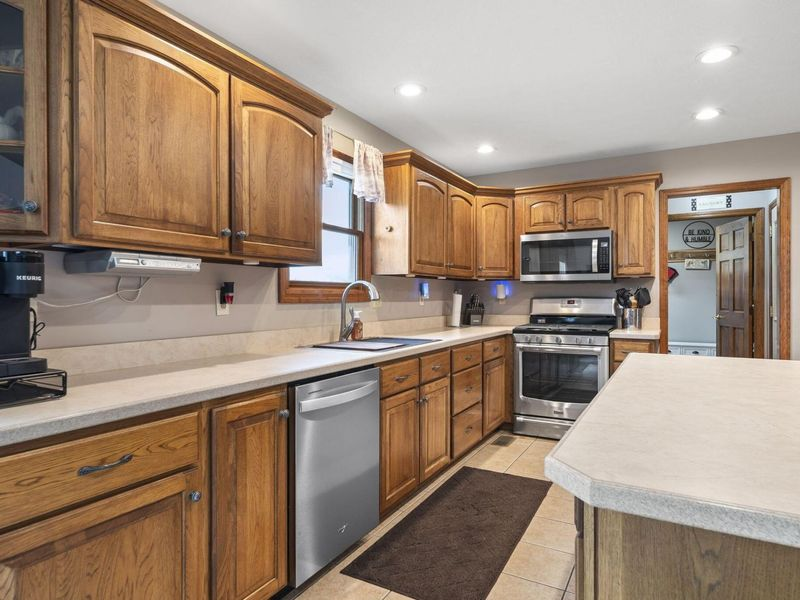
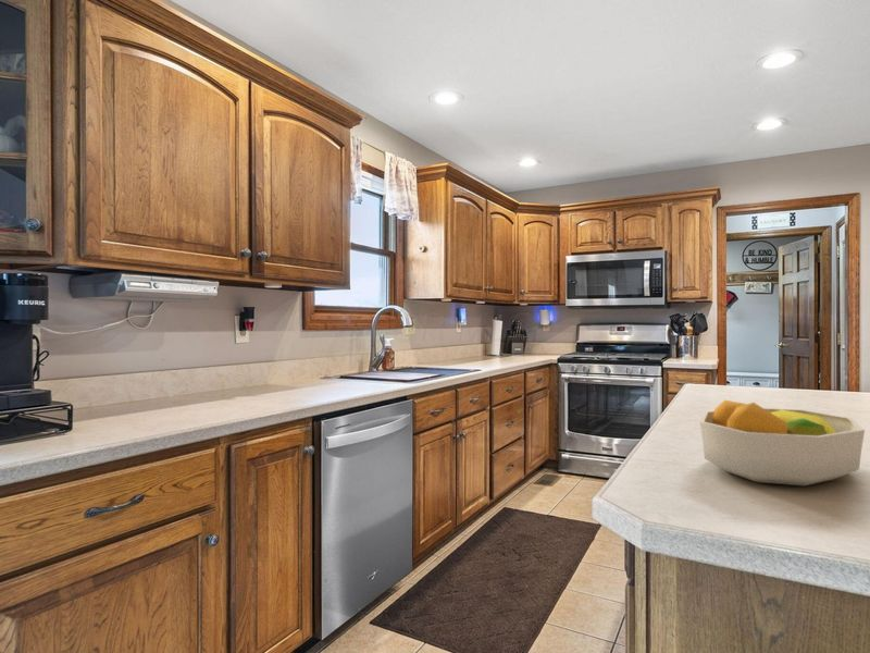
+ fruit bowl [699,399,866,488]
